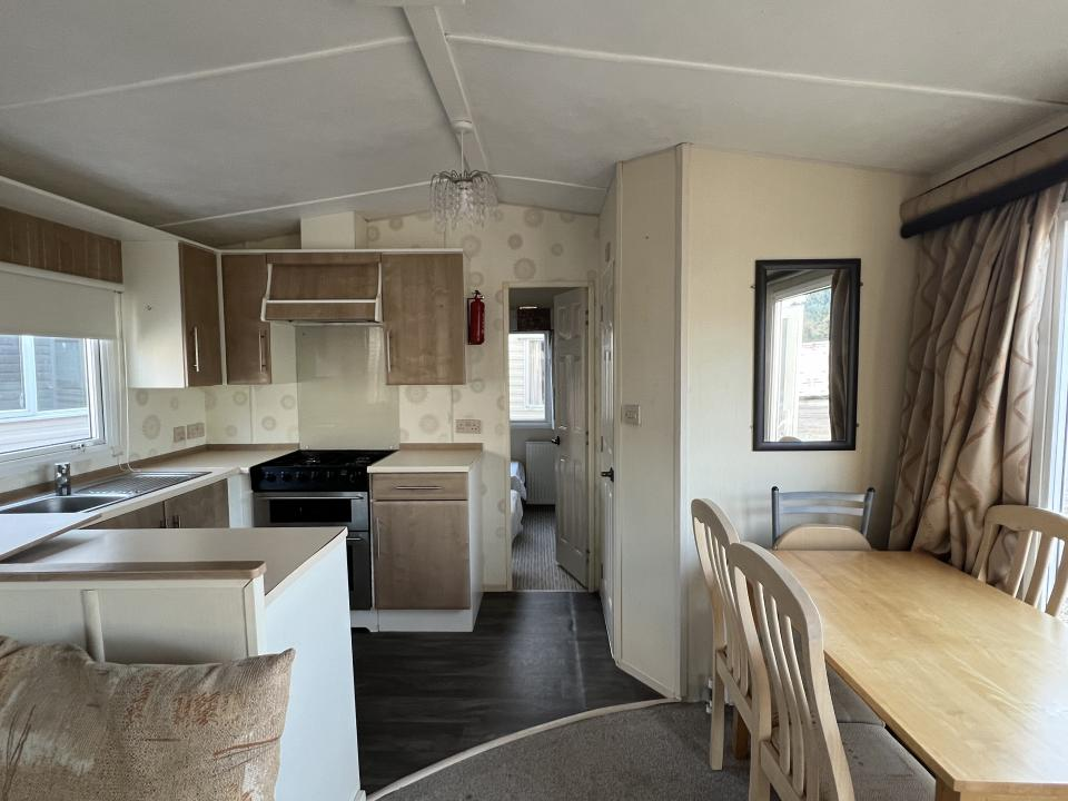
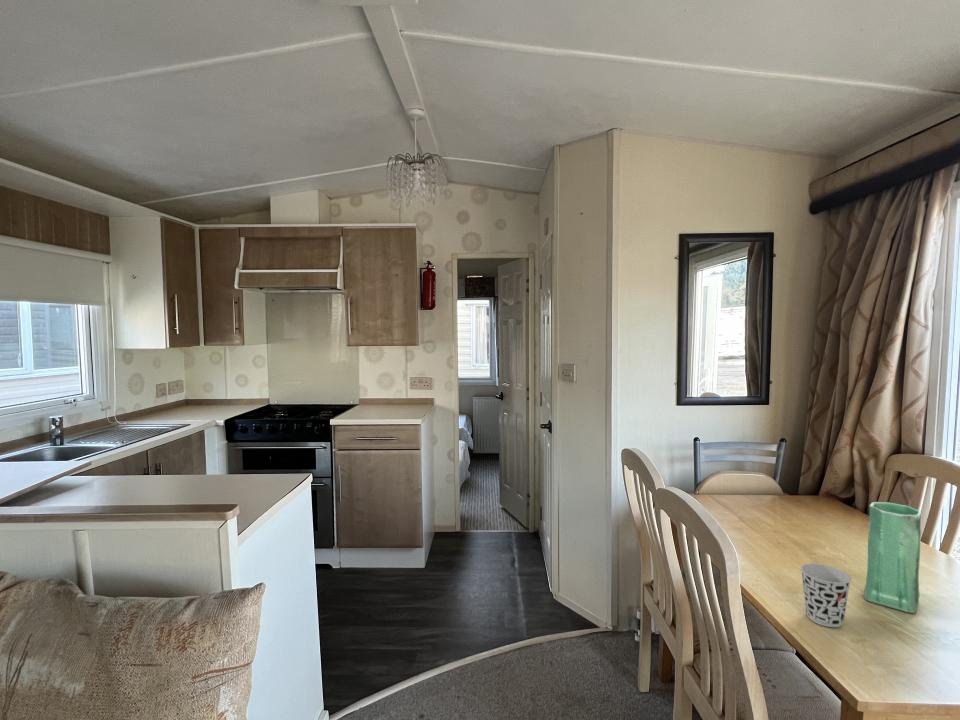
+ vase [863,501,922,614]
+ cup [799,563,853,628]
